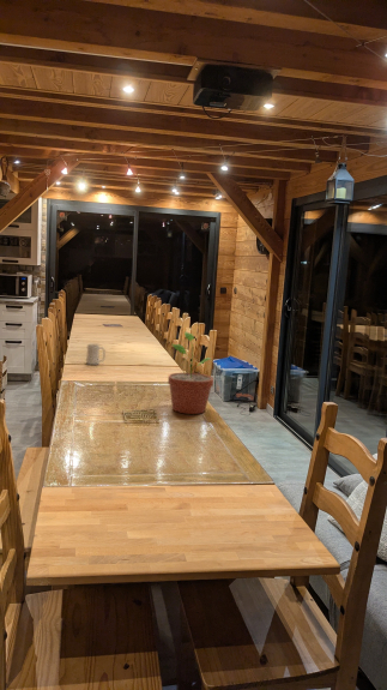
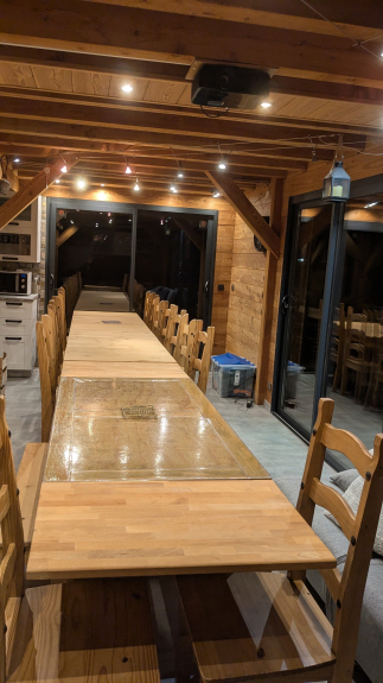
- mug [85,343,107,366]
- potted plant [167,331,214,415]
